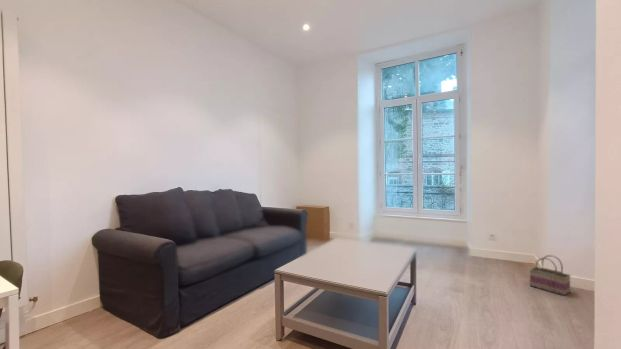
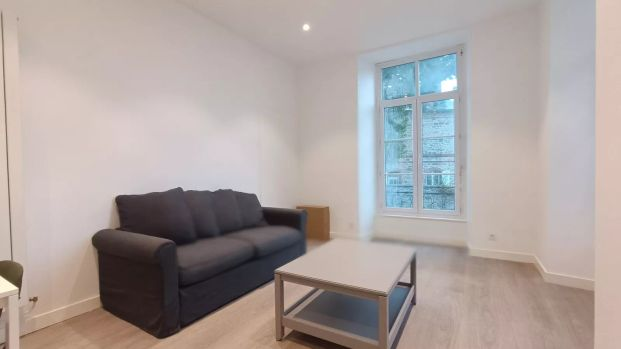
- basket [529,254,572,297]
